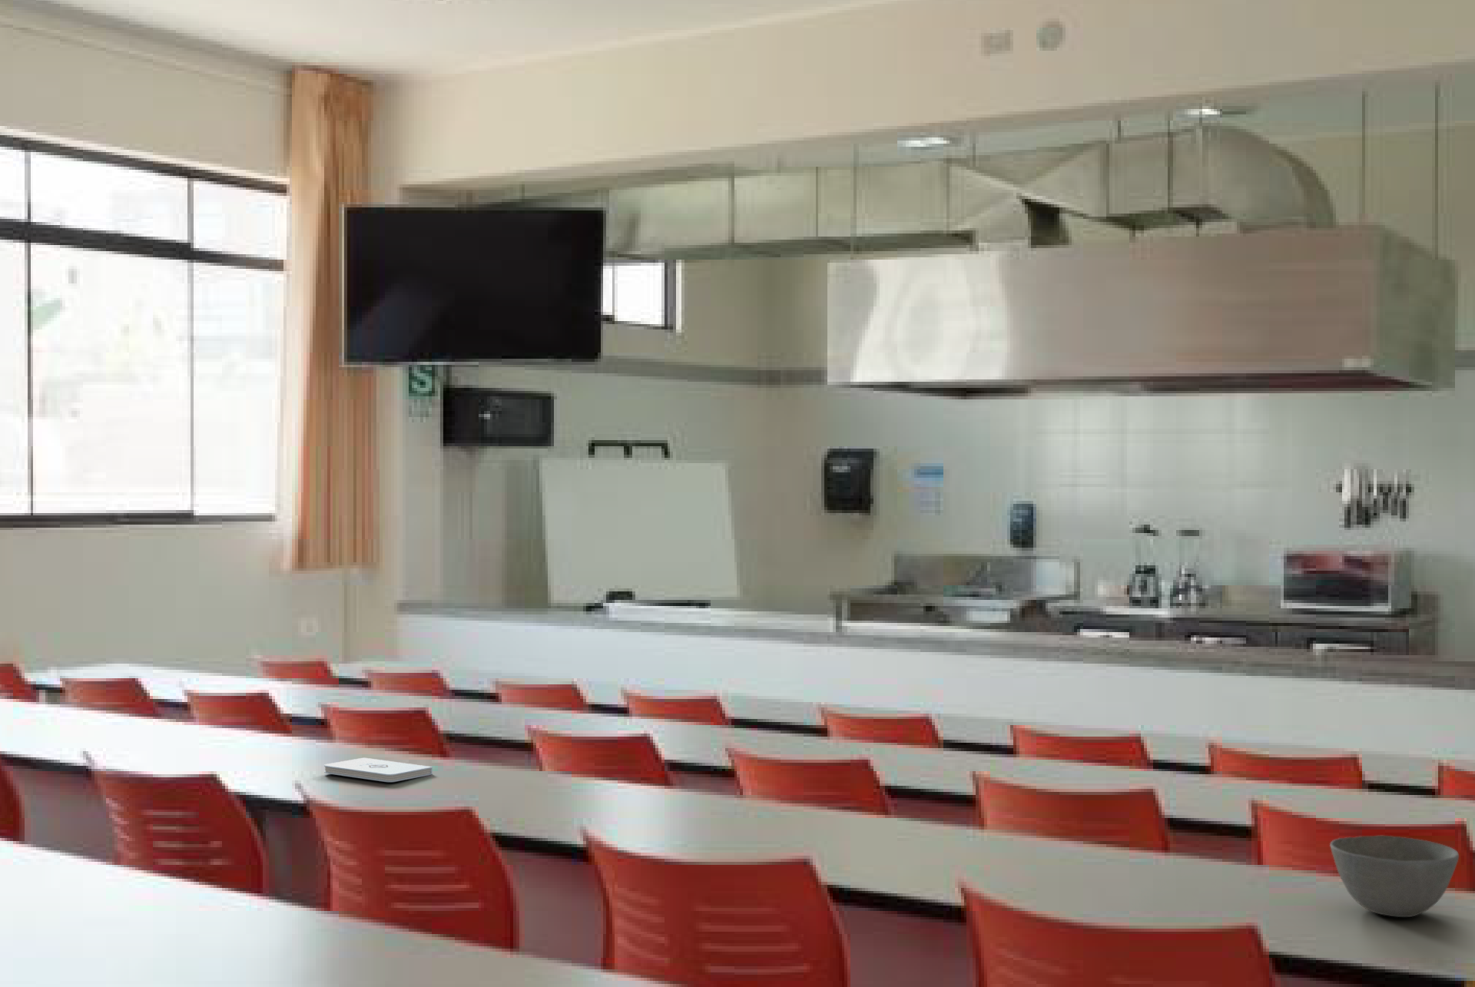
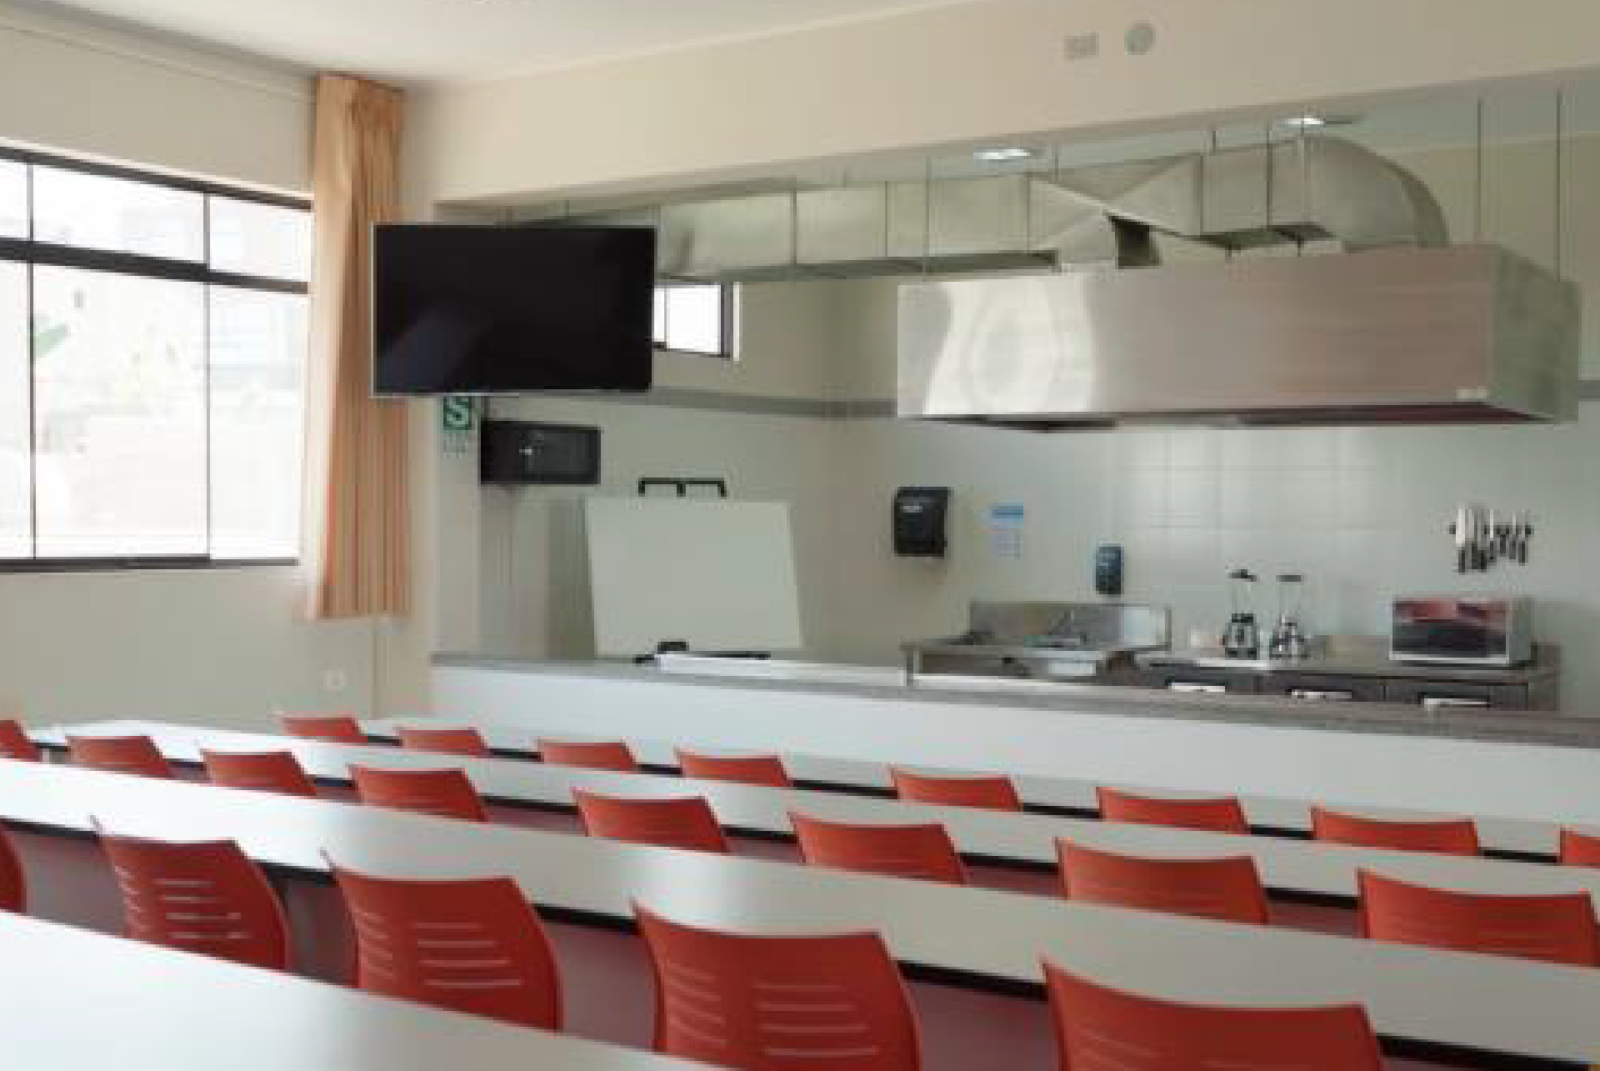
- bowl [1328,835,1460,918]
- notepad [324,758,433,783]
